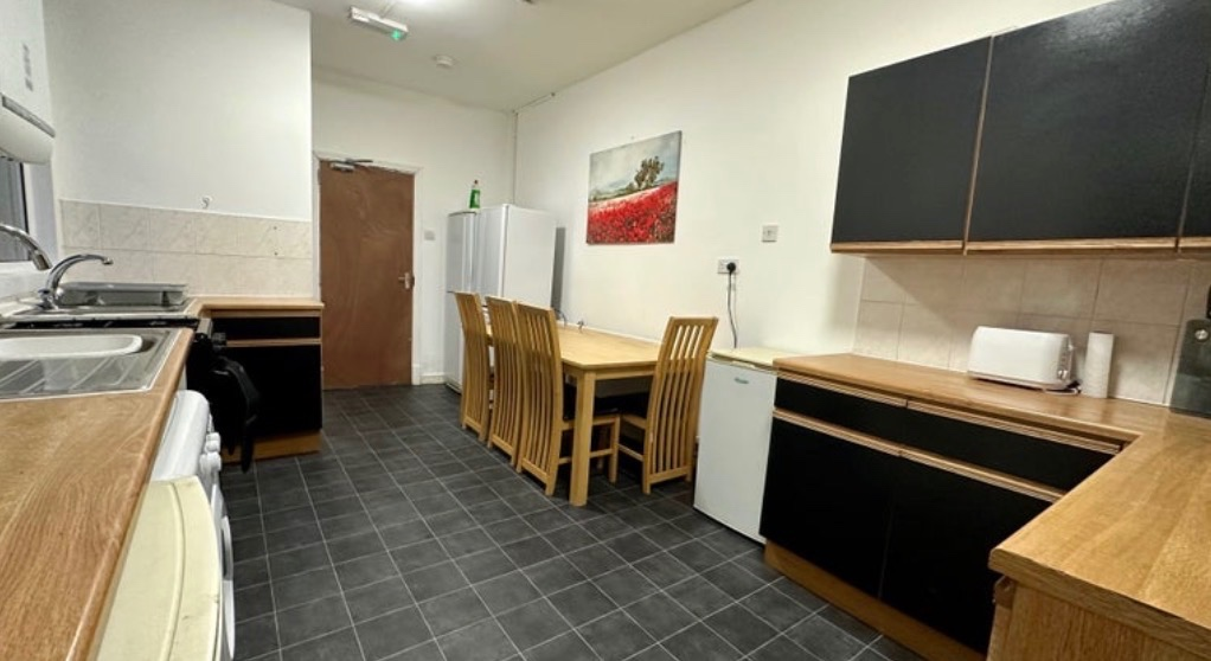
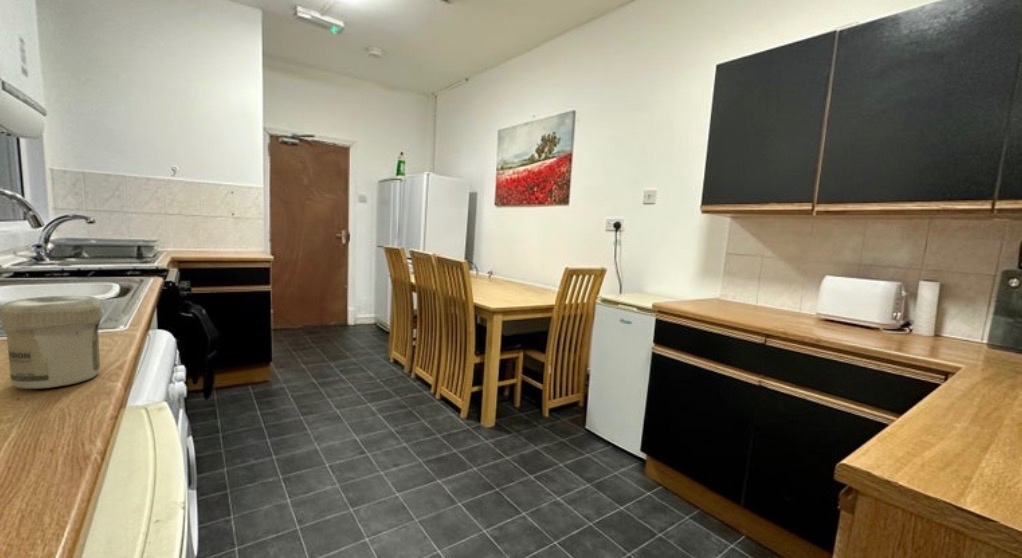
+ jar [0,295,103,390]
